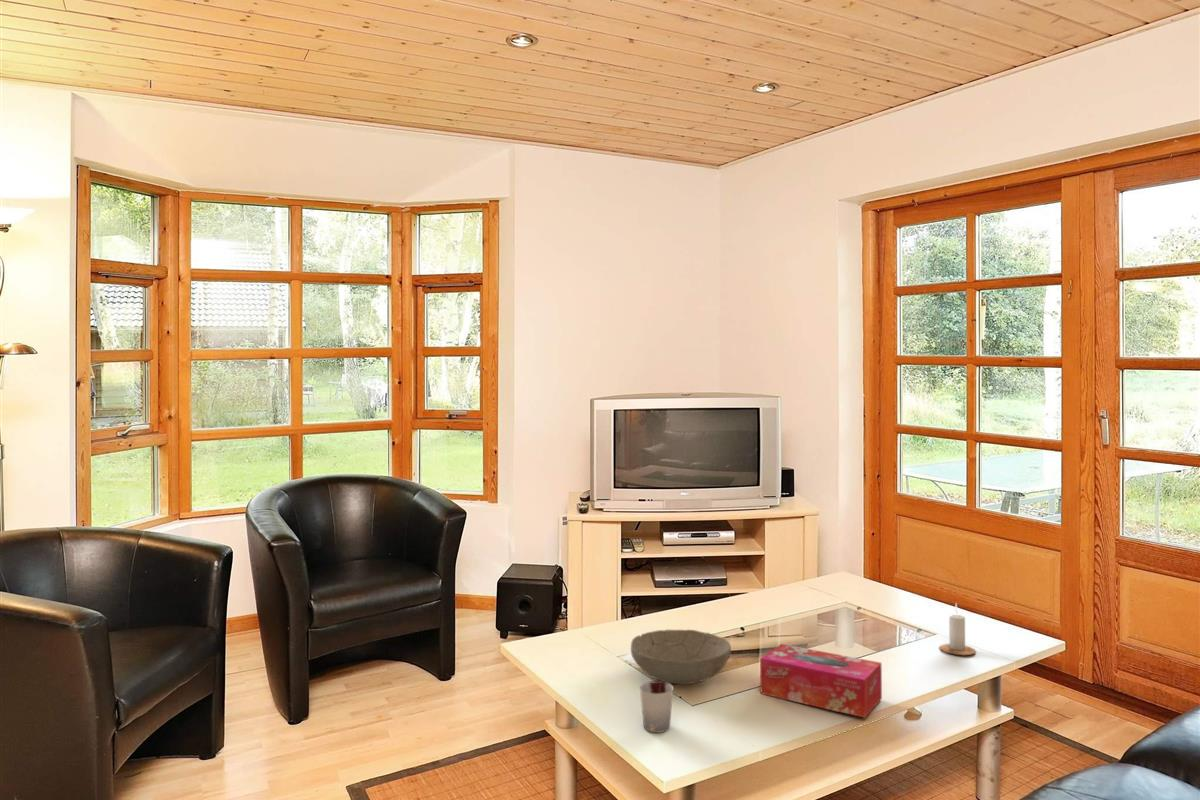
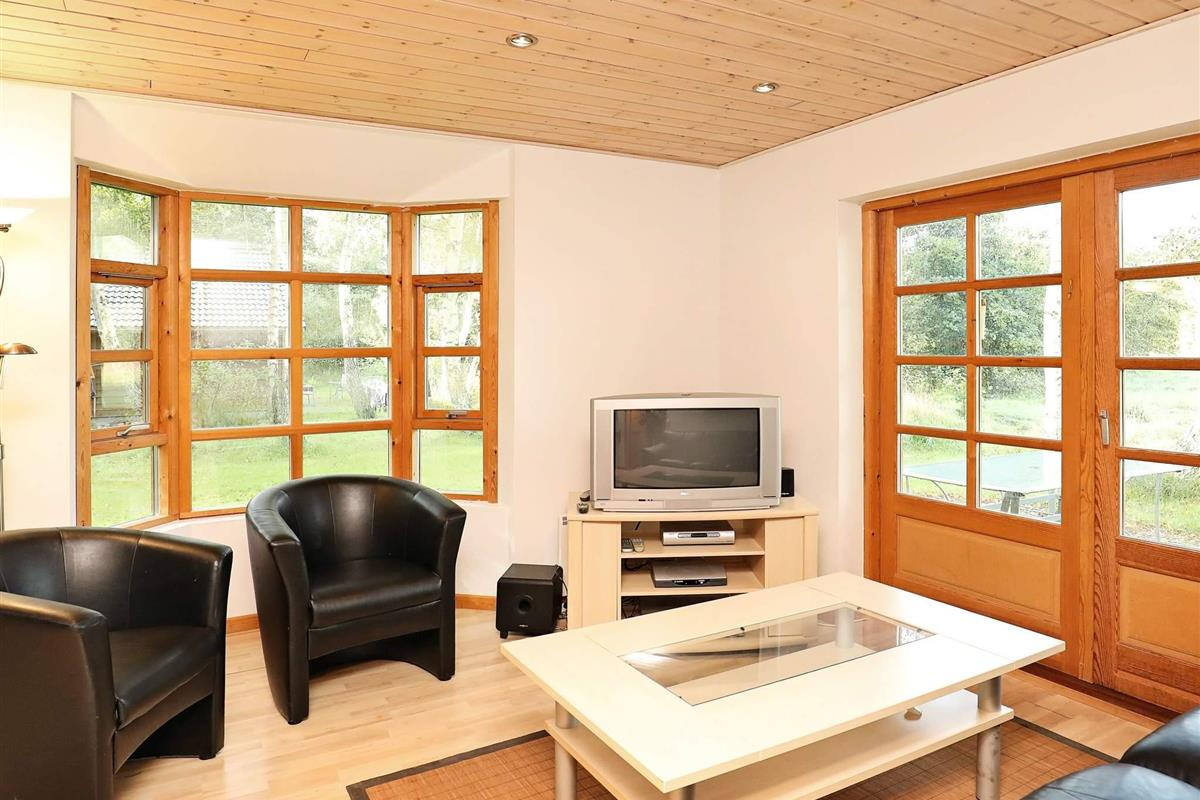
- candle [939,602,977,656]
- tissue box [759,643,883,719]
- cup [639,680,674,733]
- bowl [630,629,732,685]
